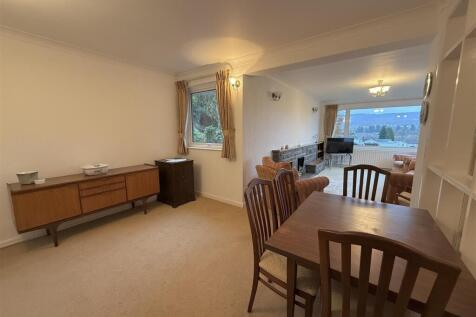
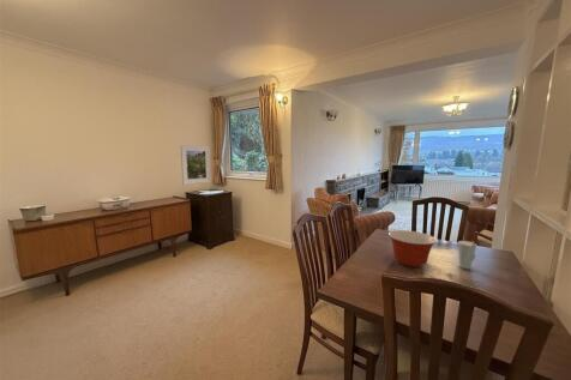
+ mixing bowl [387,229,438,269]
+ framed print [180,144,212,186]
+ cup [457,240,479,270]
